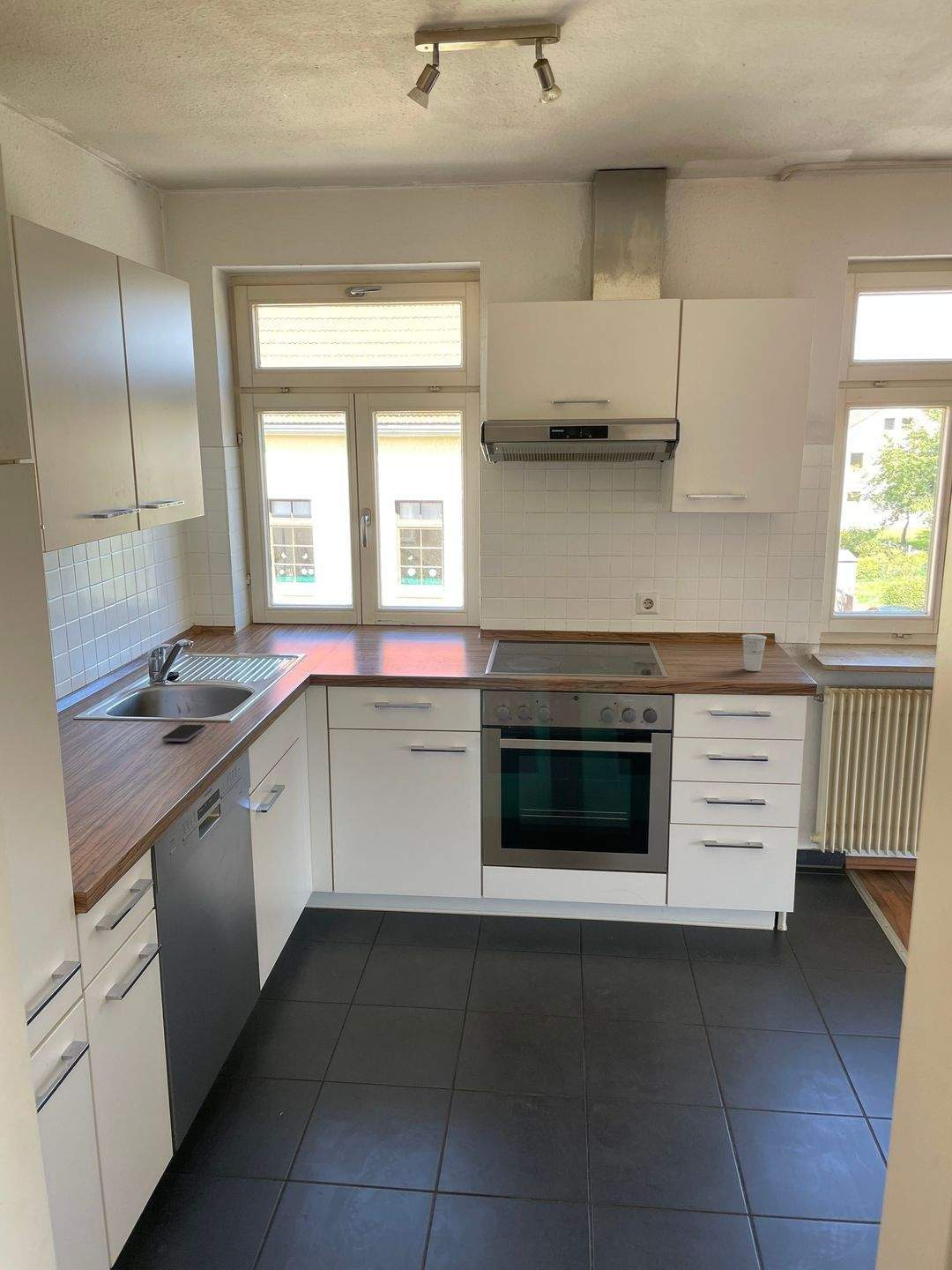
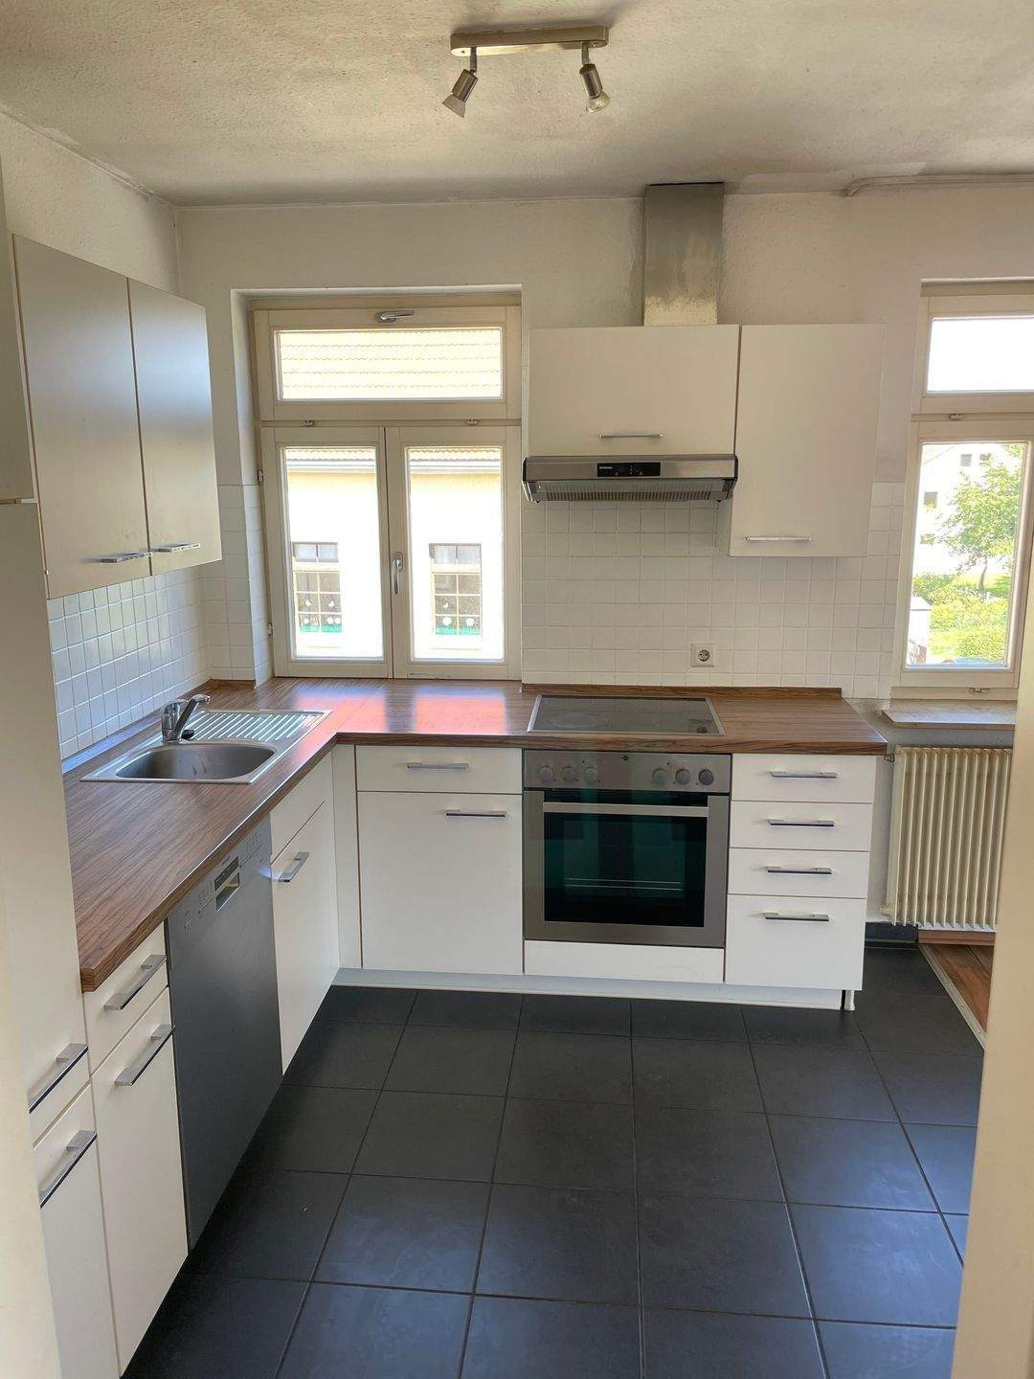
- smartphone [161,724,206,743]
- cup [741,633,768,672]
